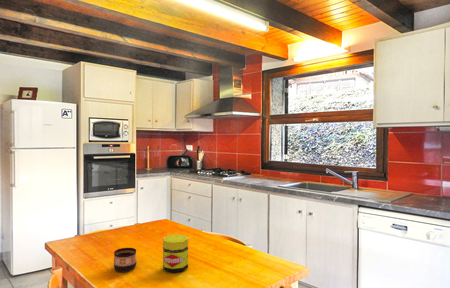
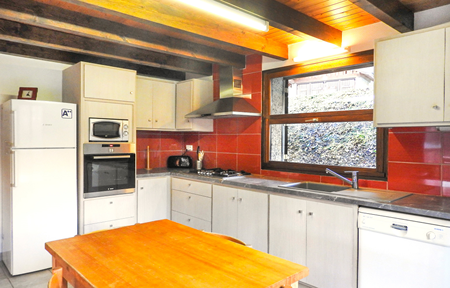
- jar [162,234,189,273]
- cup [113,247,138,273]
